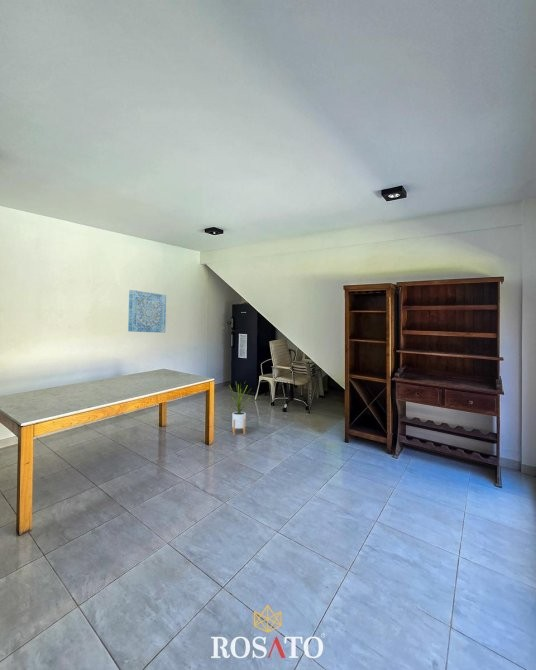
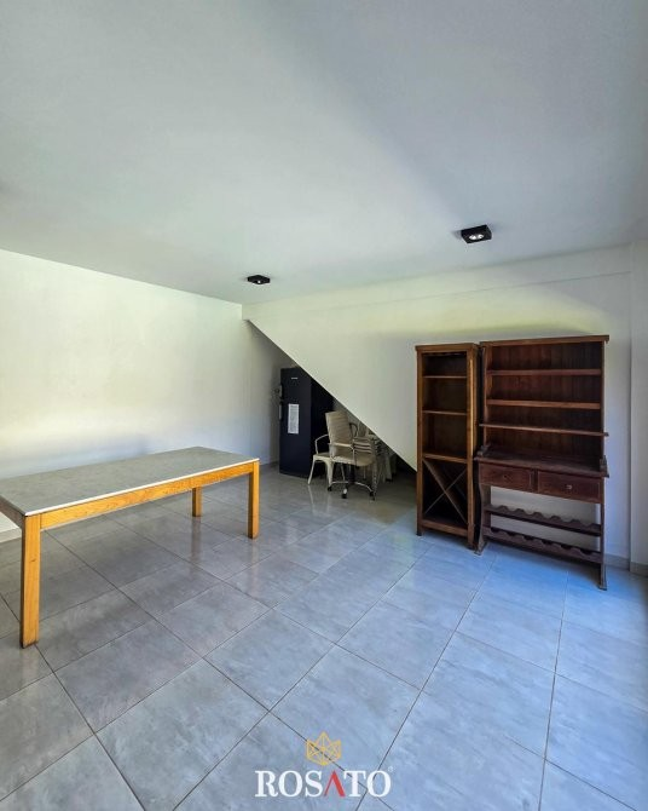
- house plant [223,380,252,436]
- wall art [127,289,167,334]
